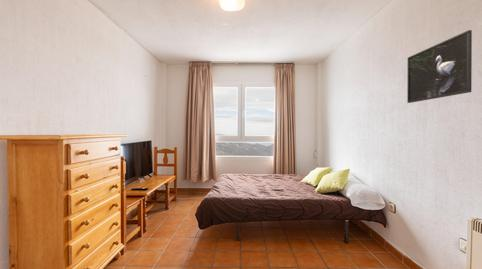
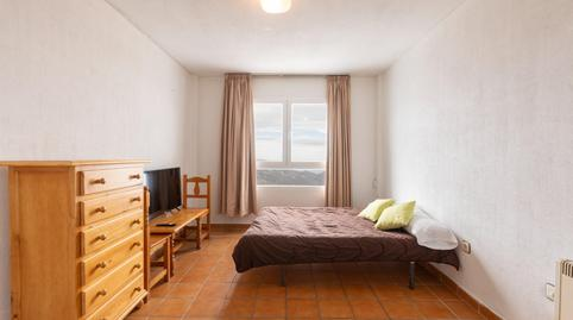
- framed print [406,29,473,104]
